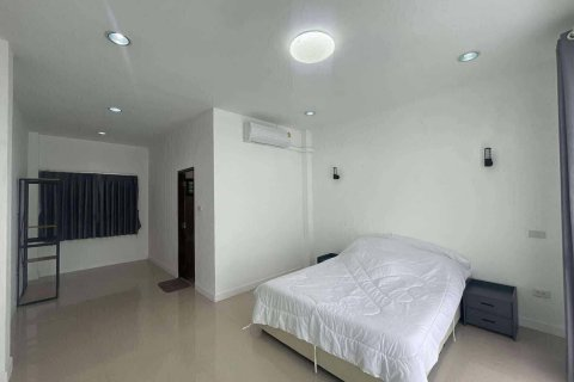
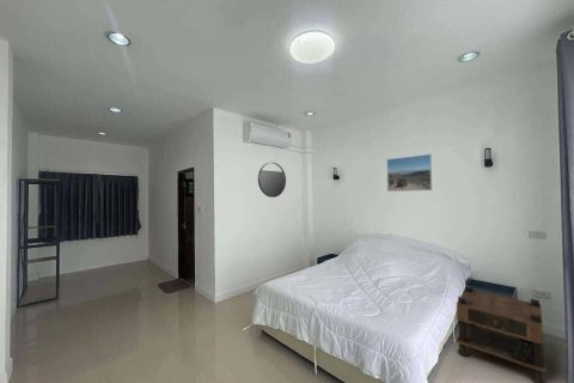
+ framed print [386,153,433,193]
+ home mirror [257,162,287,199]
+ nightstand [454,285,548,383]
